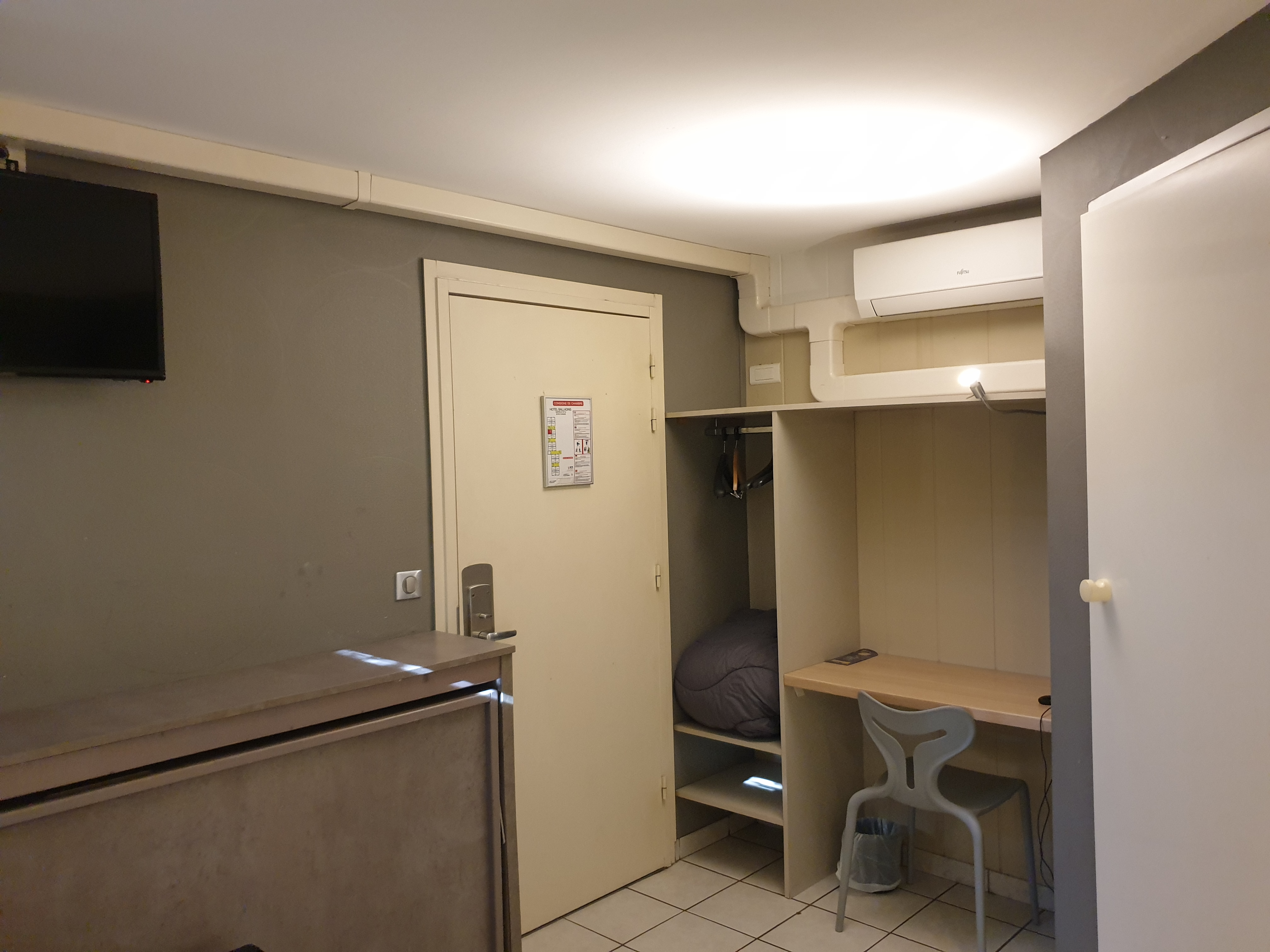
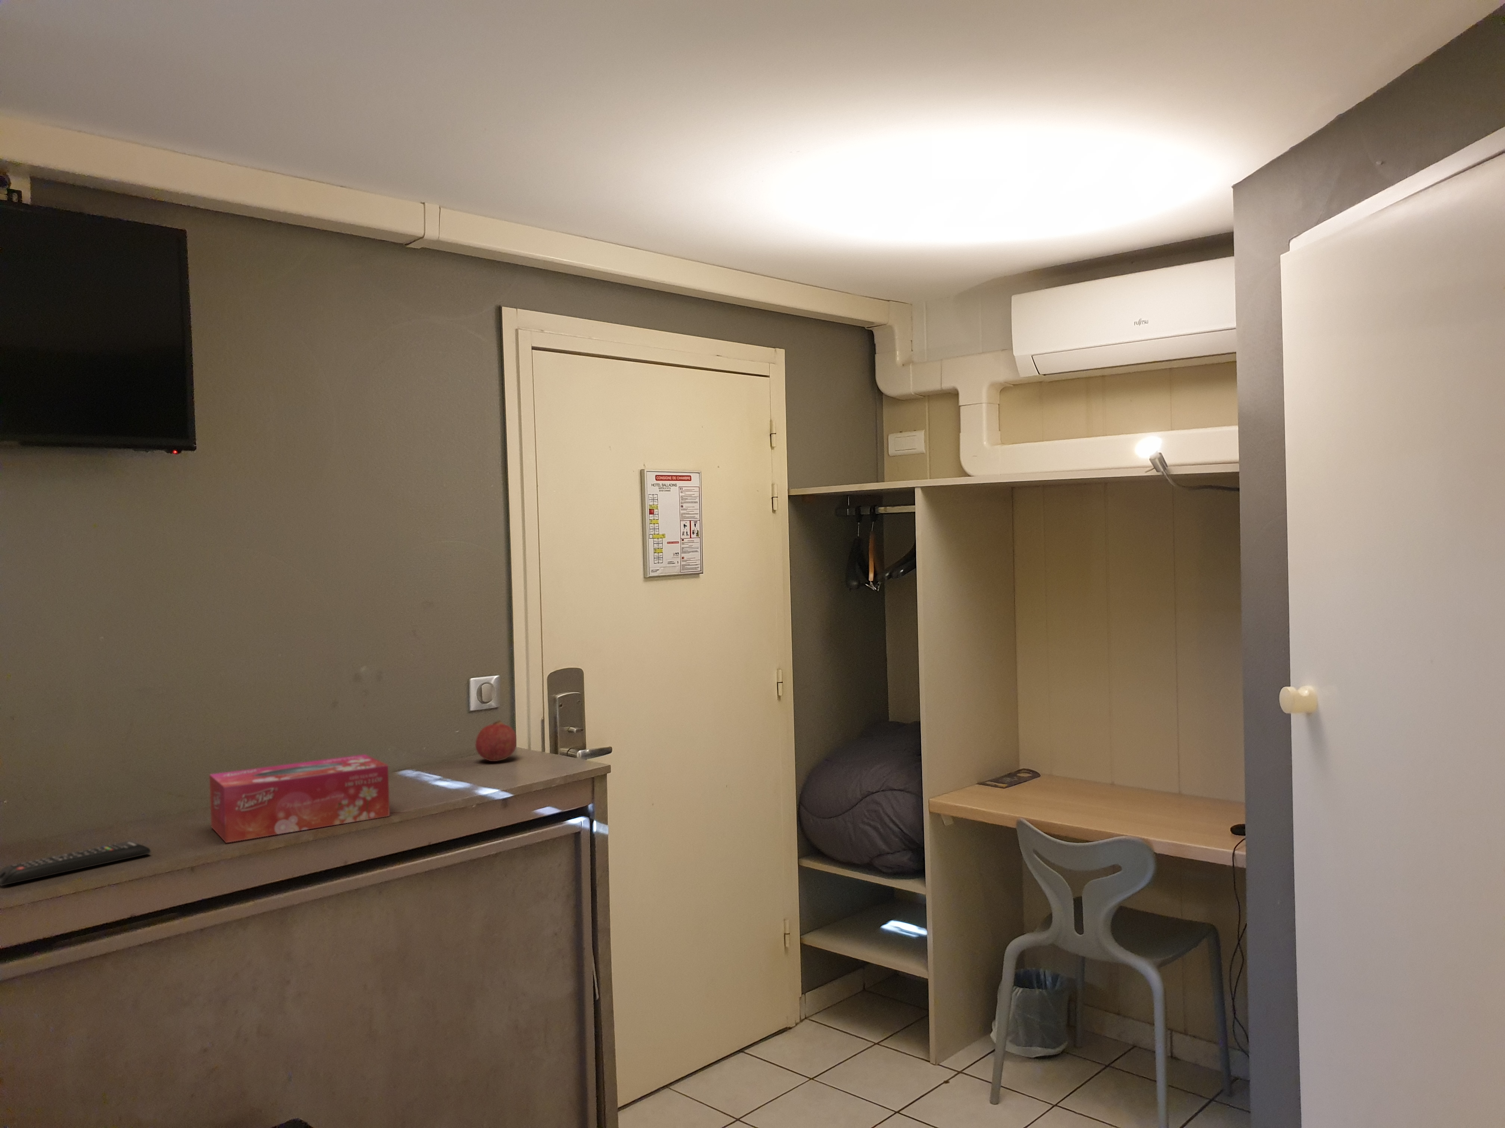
+ tissue box [209,755,390,844]
+ remote control [0,840,152,886]
+ fruit [475,720,517,762]
